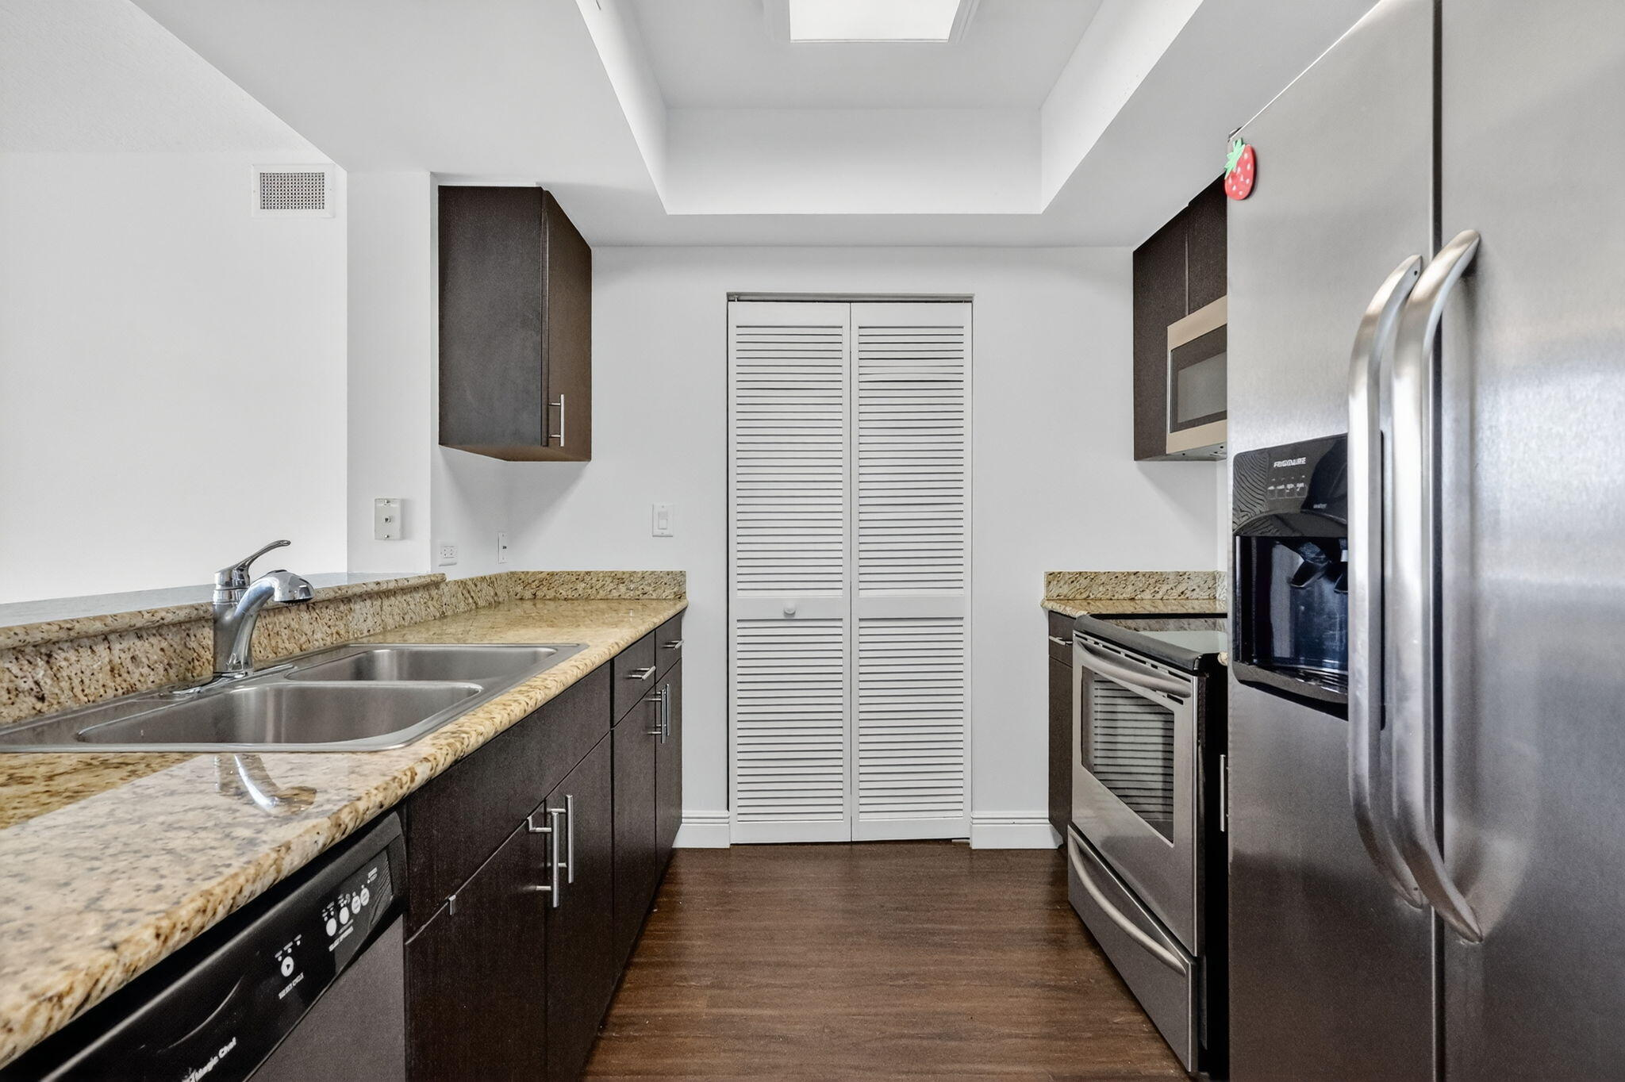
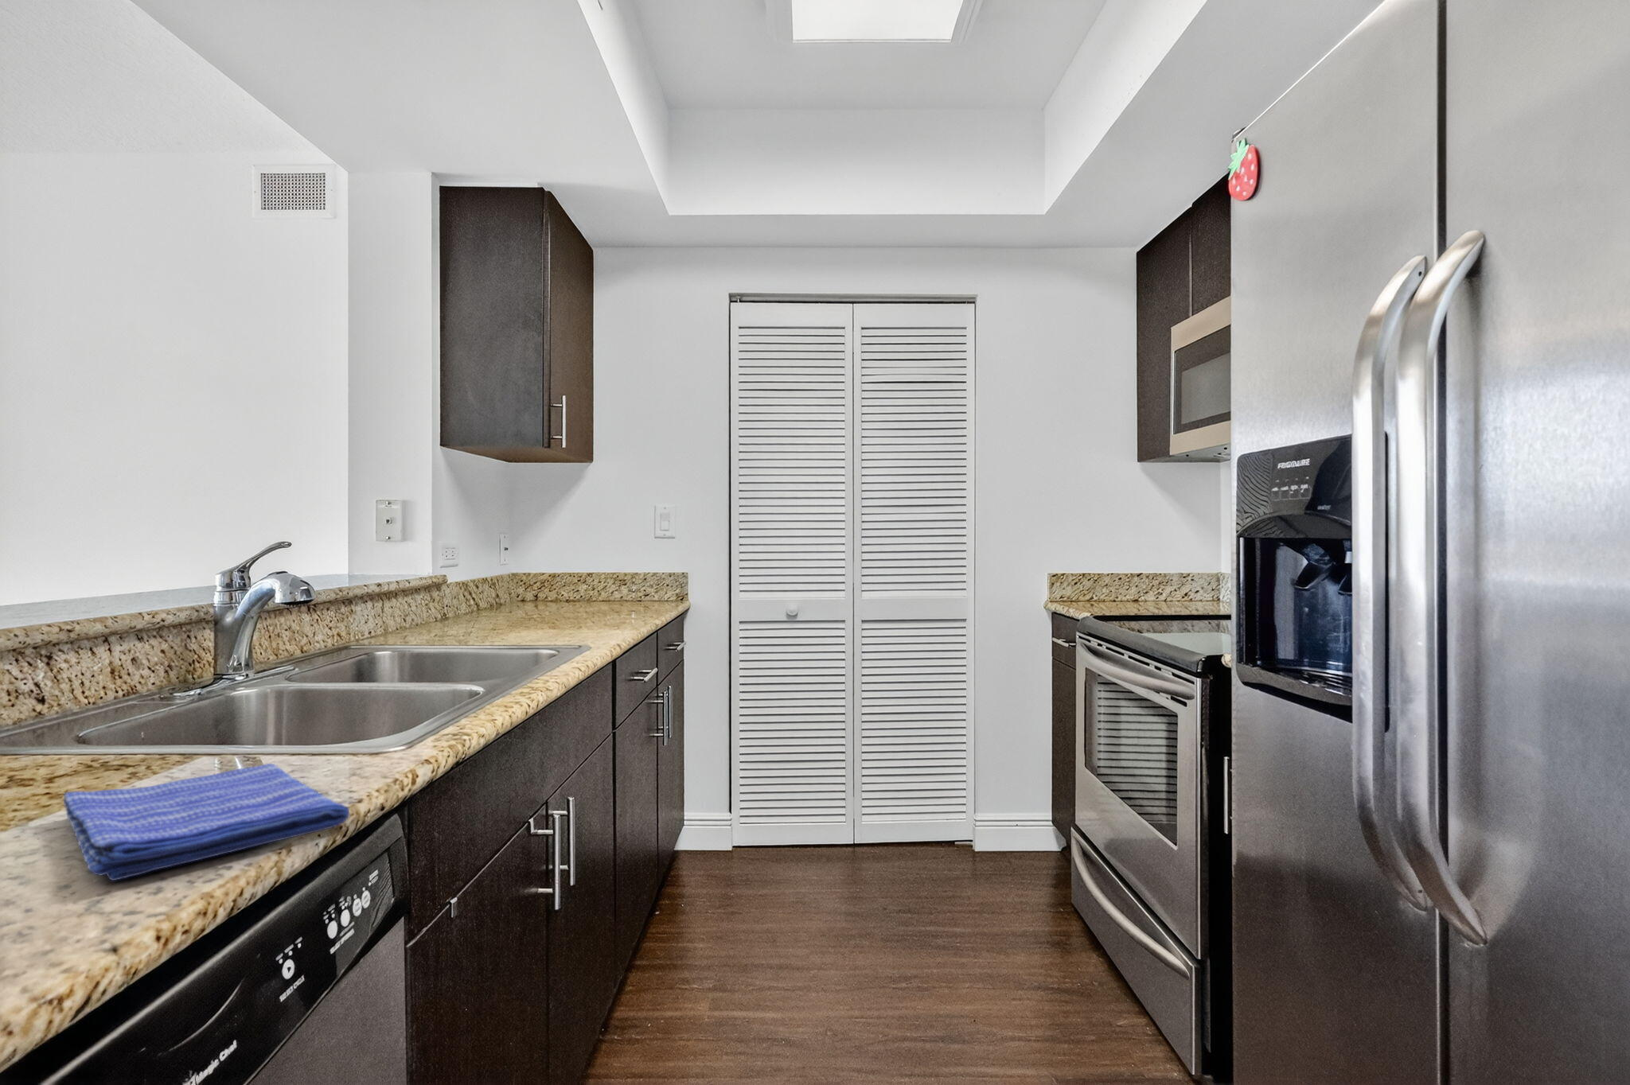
+ dish towel [63,763,350,882]
